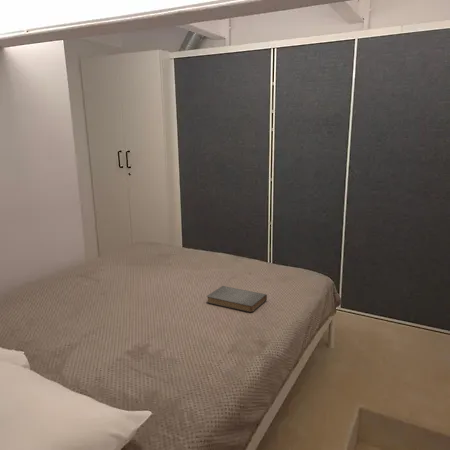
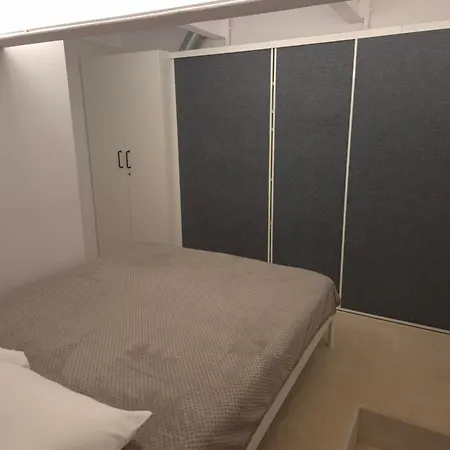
- book [206,285,268,313]
